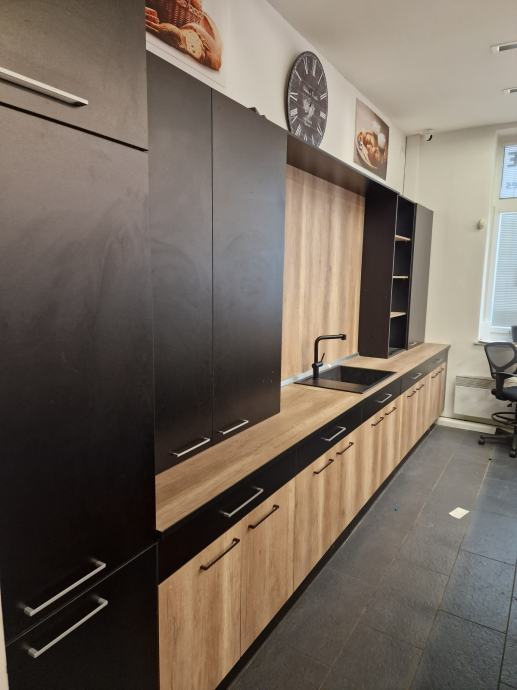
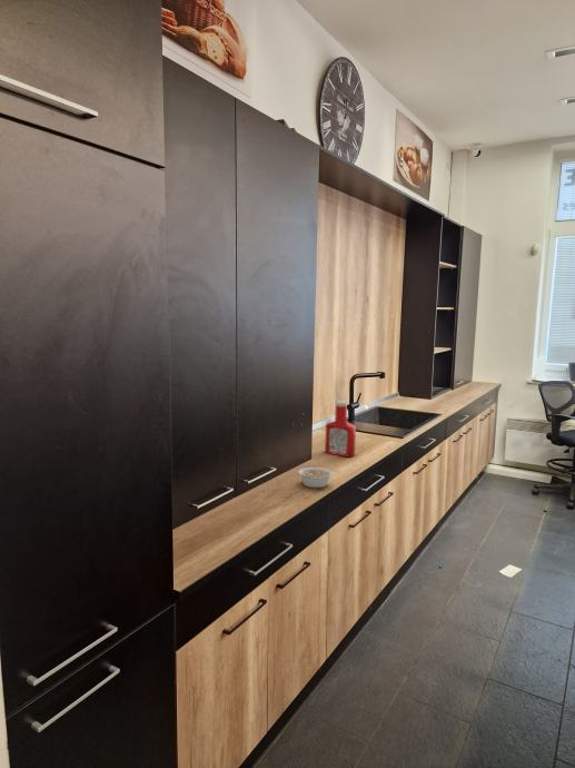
+ legume [297,466,334,489]
+ soap bottle [324,400,357,459]
